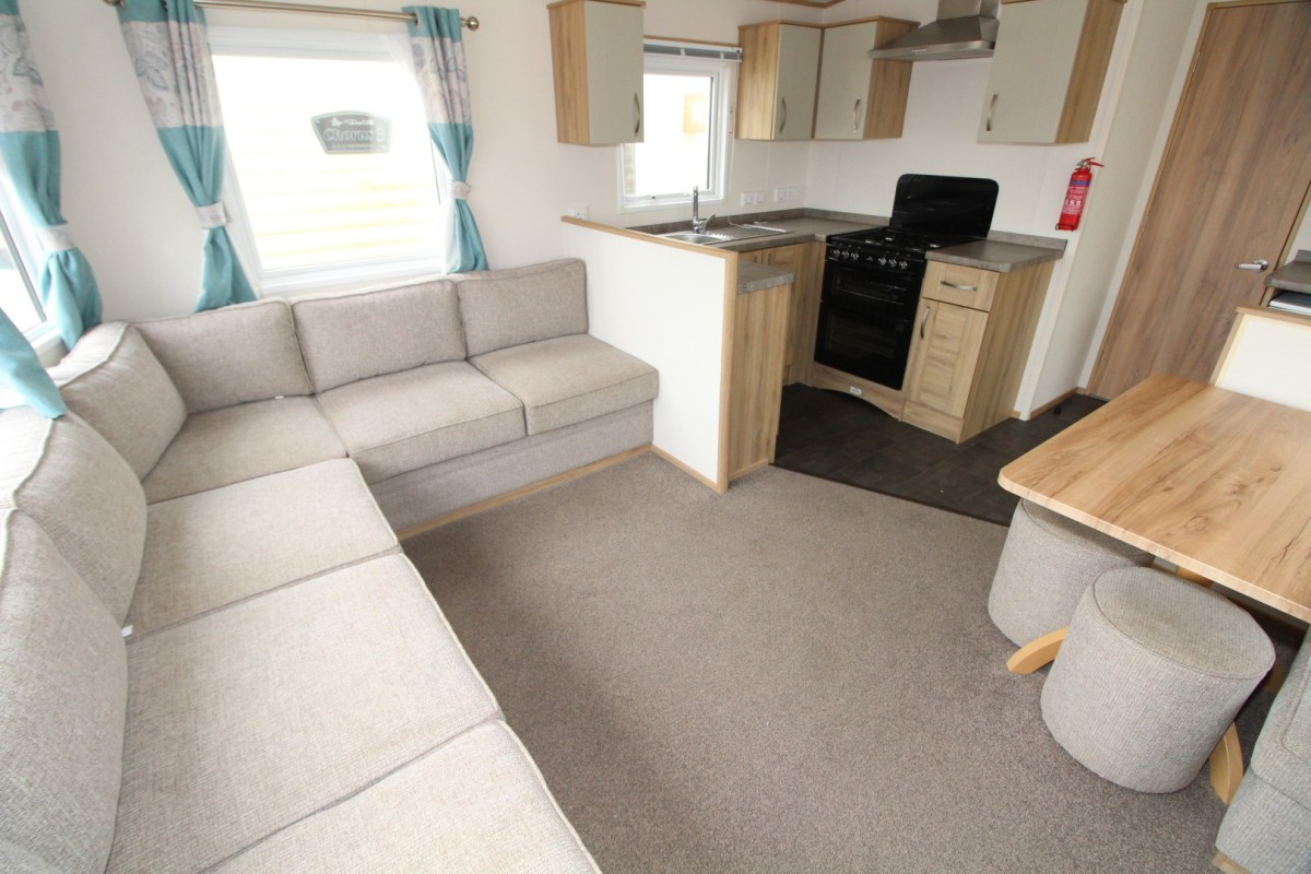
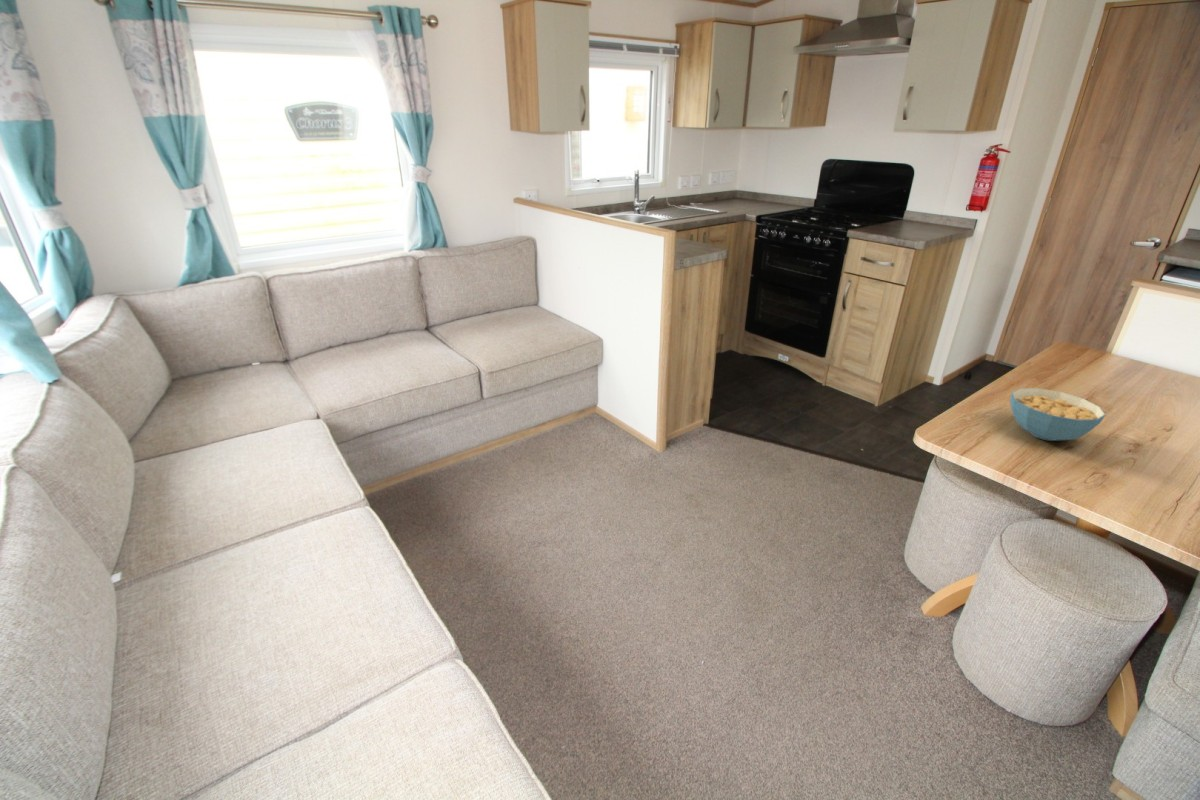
+ cereal bowl [1009,387,1107,442]
